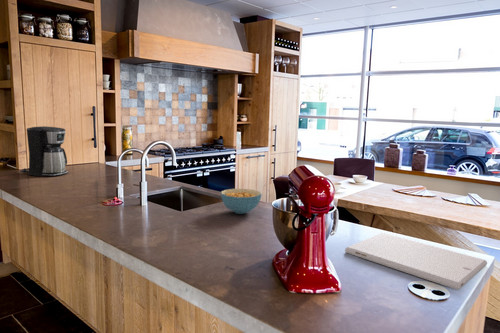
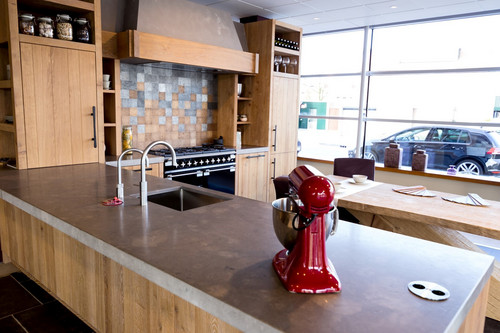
- cereal bowl [220,188,262,215]
- coffee maker [19,125,69,178]
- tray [344,232,488,291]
